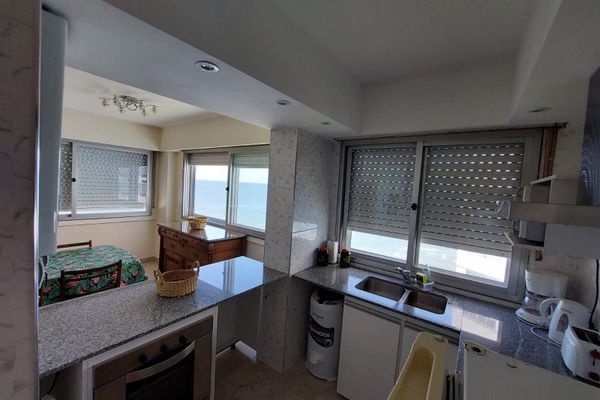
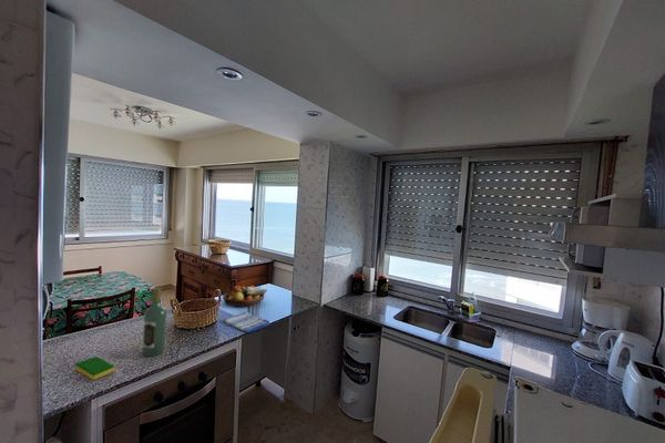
+ wine bottle [142,287,167,358]
+ dish sponge [74,356,115,381]
+ dish towel [223,310,270,333]
+ fruit bowl [222,285,268,308]
